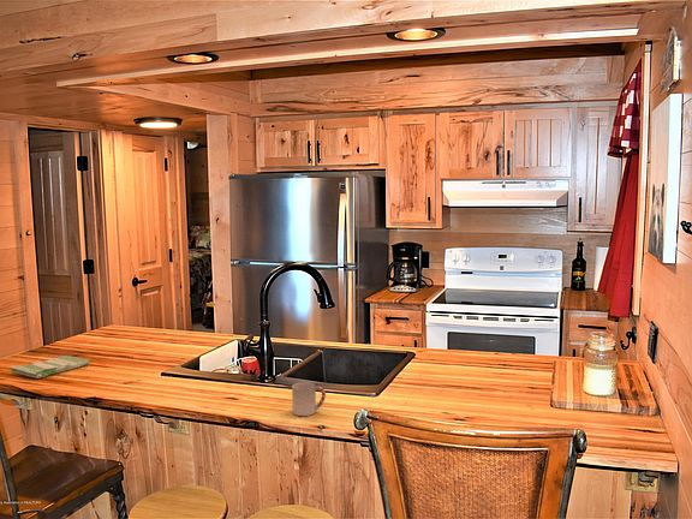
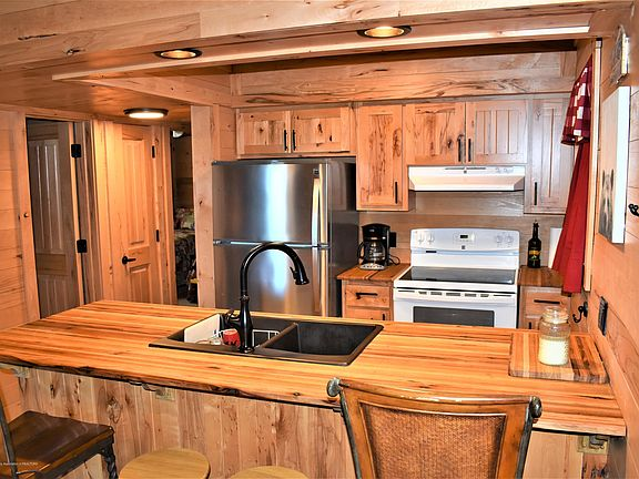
- cup [291,381,327,417]
- dish towel [10,354,91,380]
